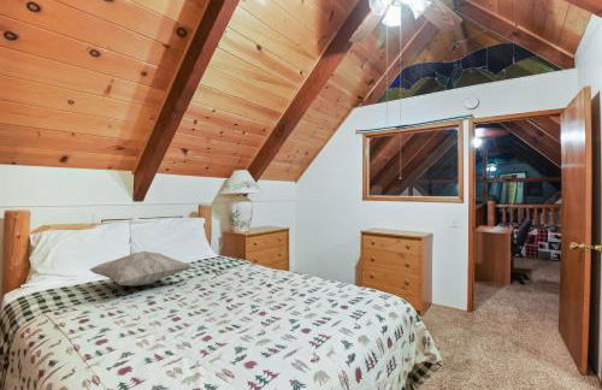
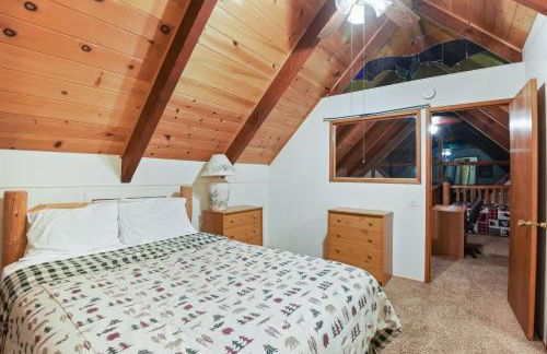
- decorative pillow [88,250,193,288]
